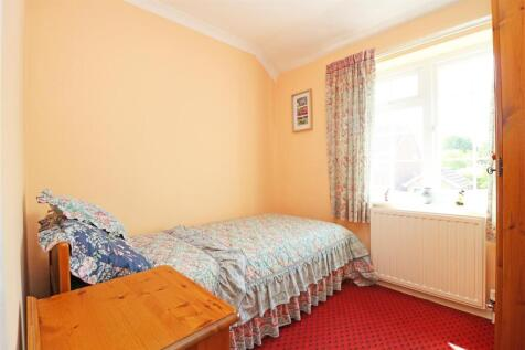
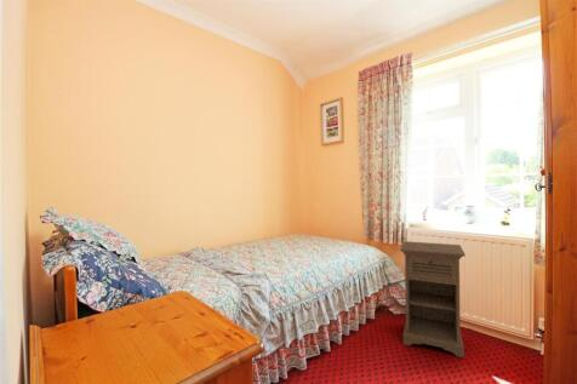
+ nightstand [399,240,467,359]
